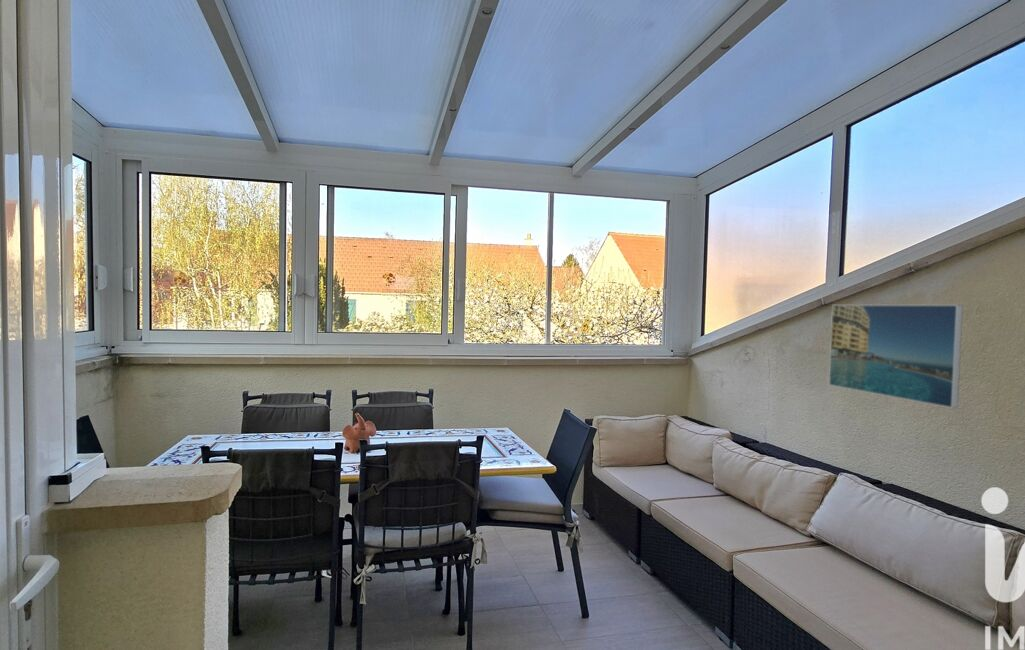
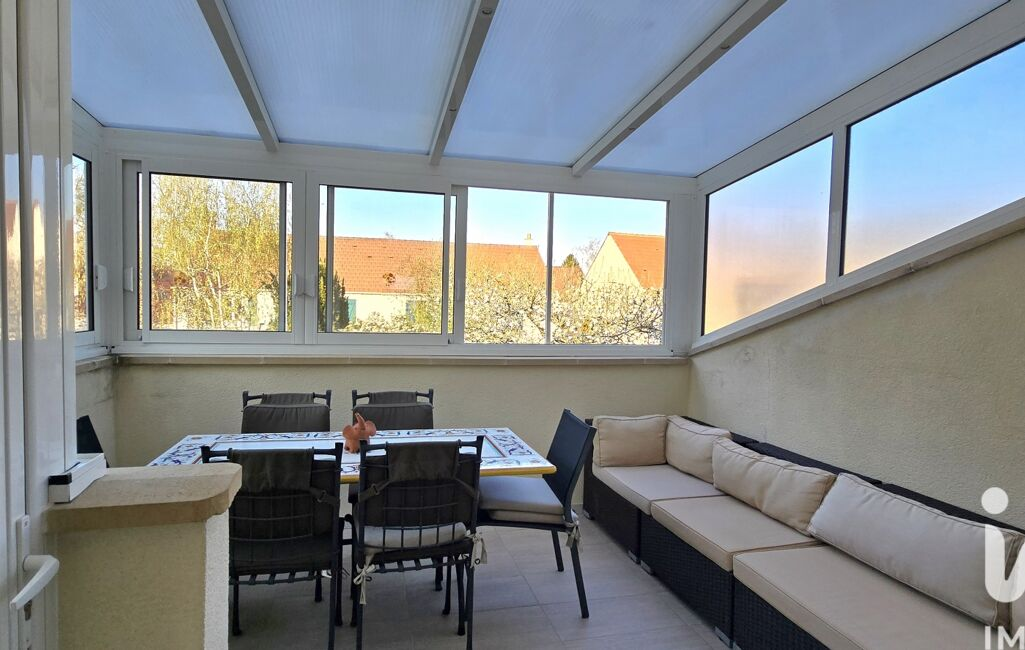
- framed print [828,304,964,409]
